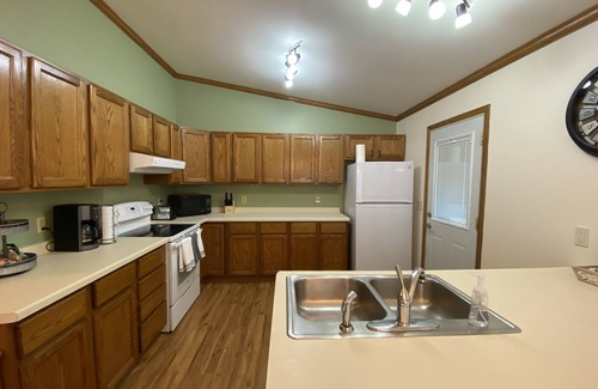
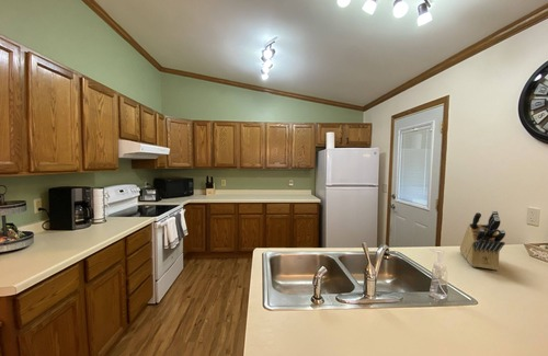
+ knife block [459,209,506,271]
